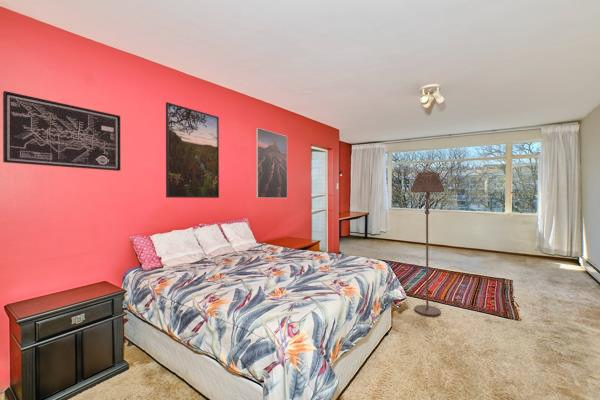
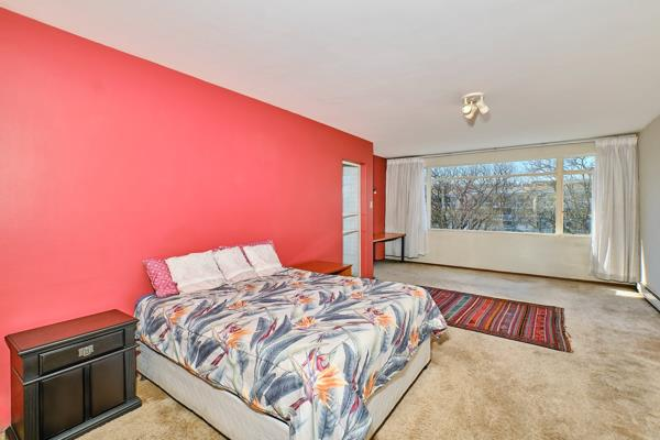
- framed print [255,127,288,199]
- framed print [165,101,220,199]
- wall art [2,90,121,172]
- floor lamp [410,171,446,317]
